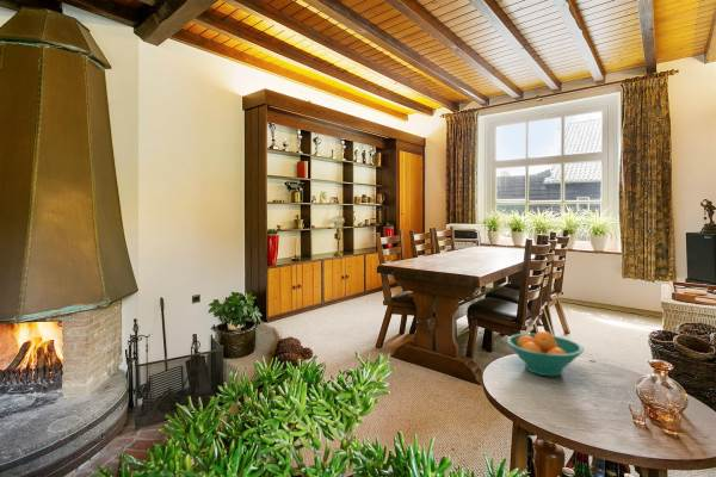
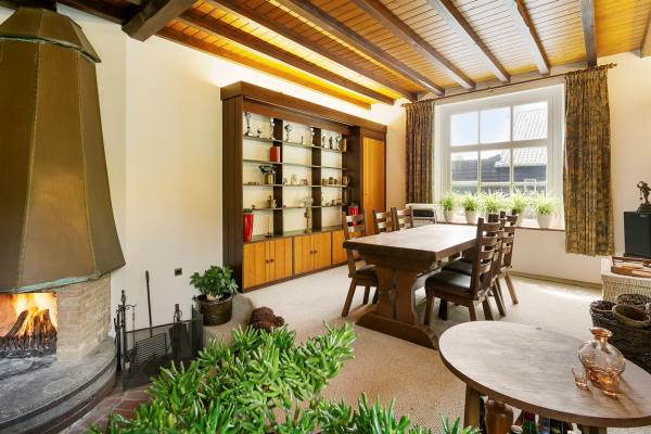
- fruit bowl [505,330,585,377]
